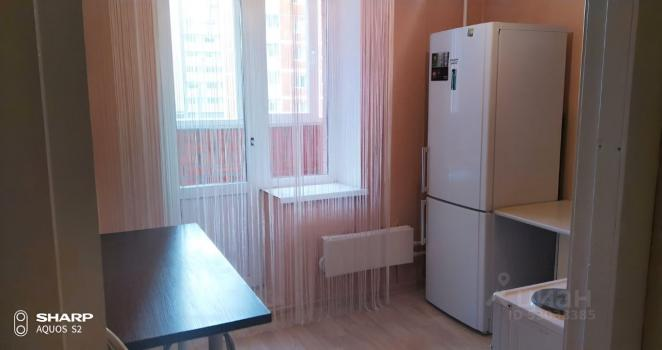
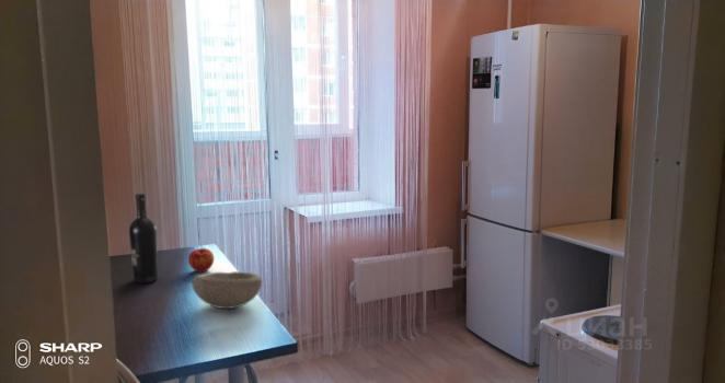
+ bowl [191,270,263,310]
+ wine bottle [128,193,159,285]
+ apple [187,247,215,272]
